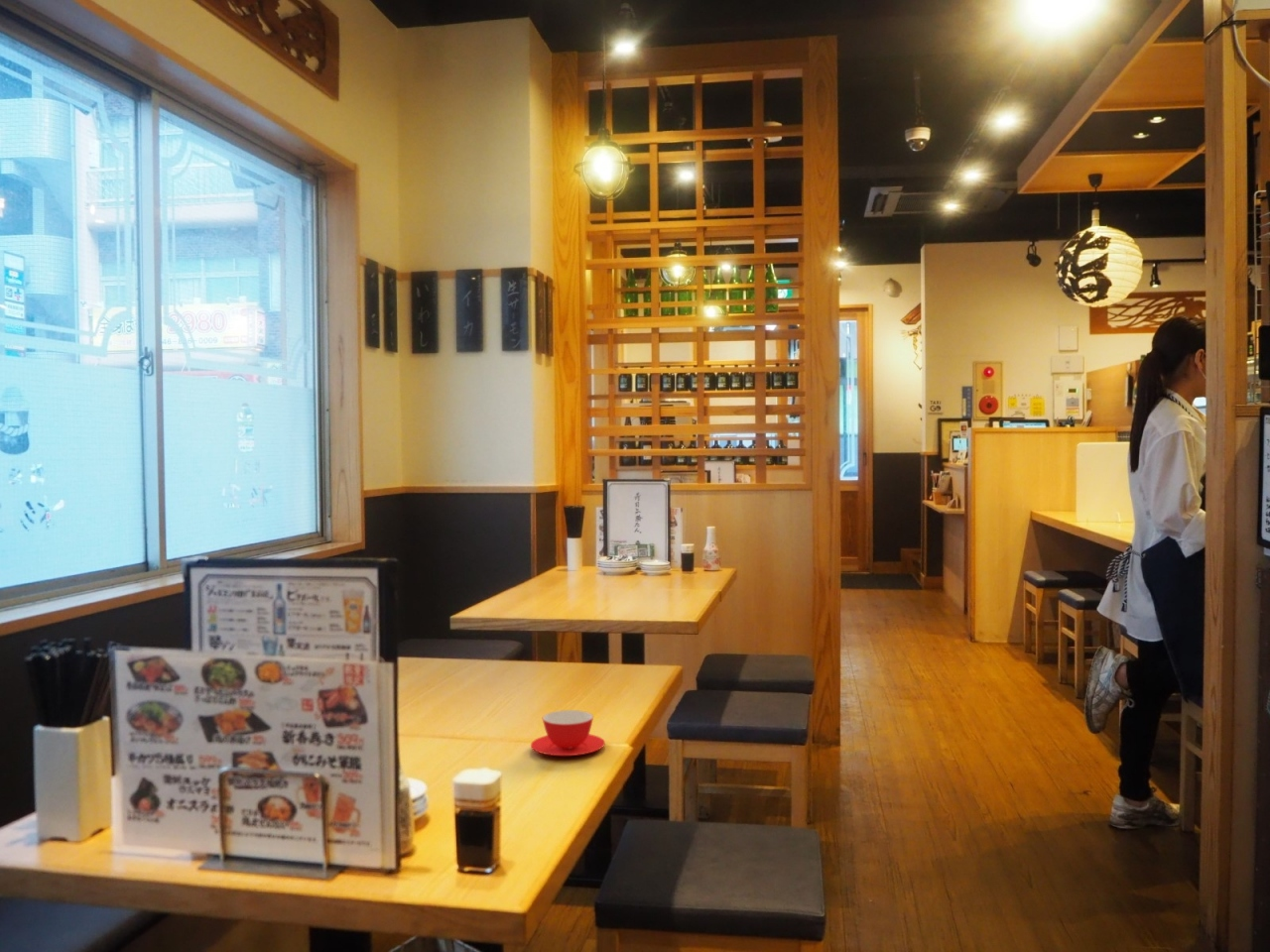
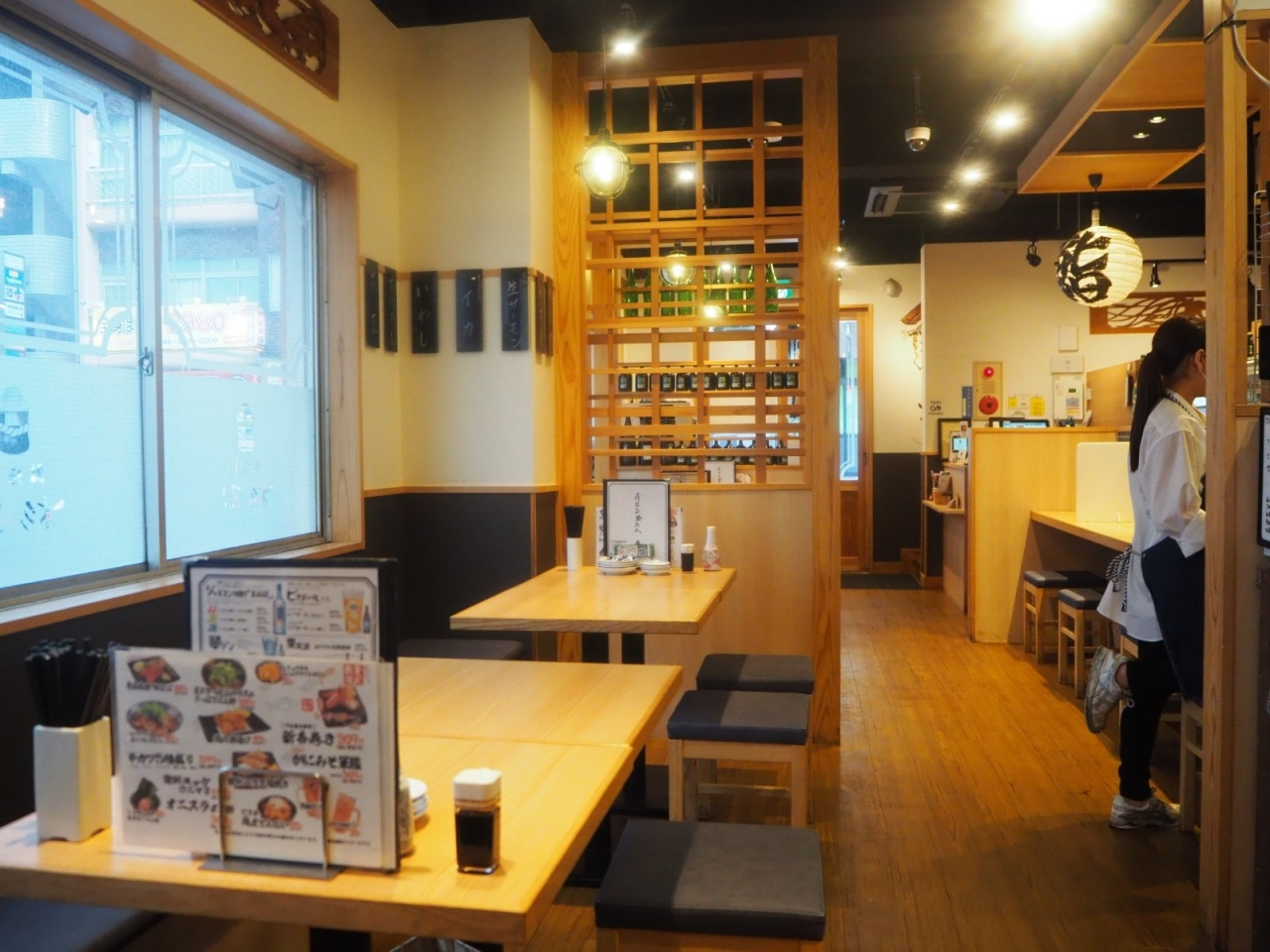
- teacup [530,709,606,757]
